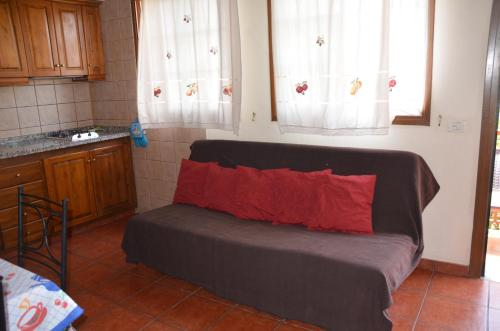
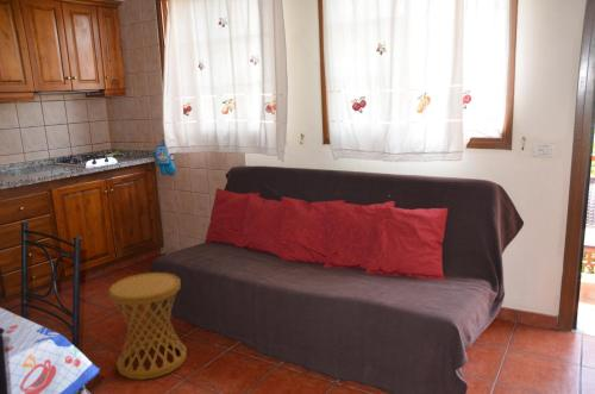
+ side table [107,271,188,381]
